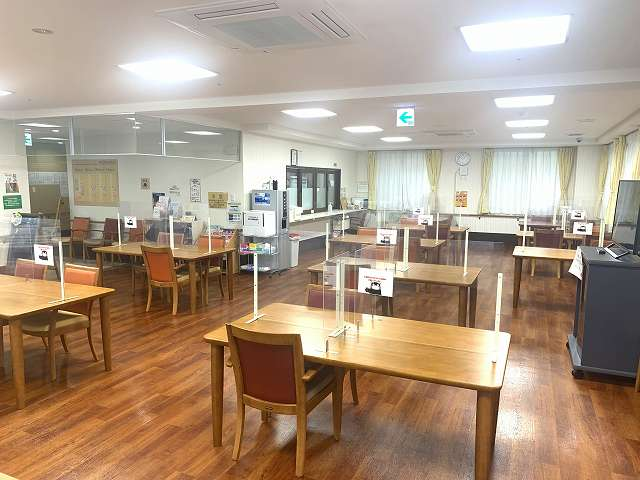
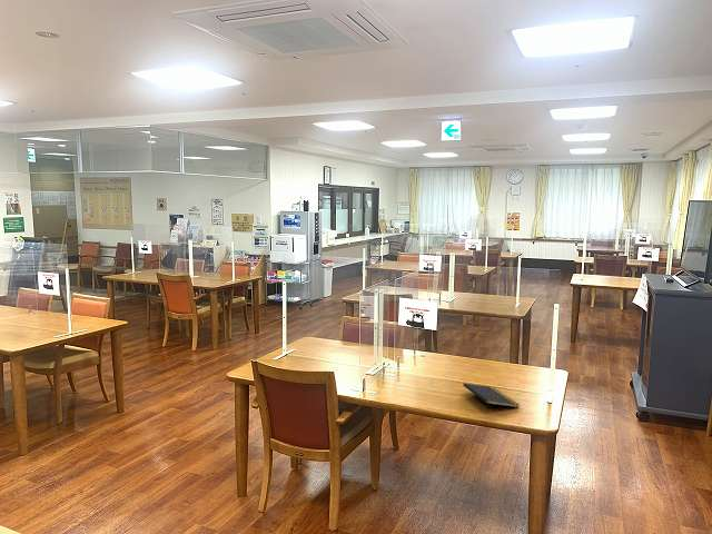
+ notepad [463,382,521,412]
